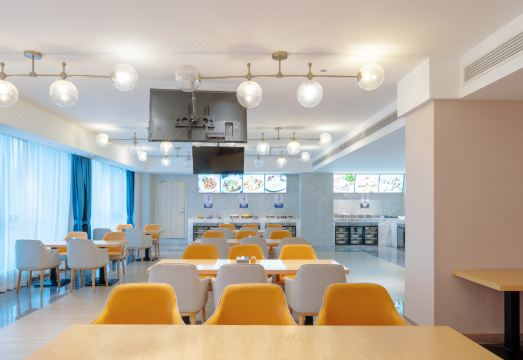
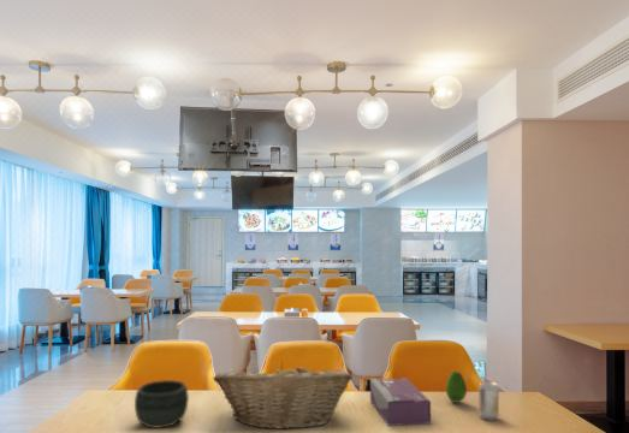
+ beverage can [477,380,500,422]
+ fruit [445,369,468,404]
+ tissue box [369,378,432,427]
+ bowl [133,379,190,429]
+ fruit basket [213,361,354,431]
